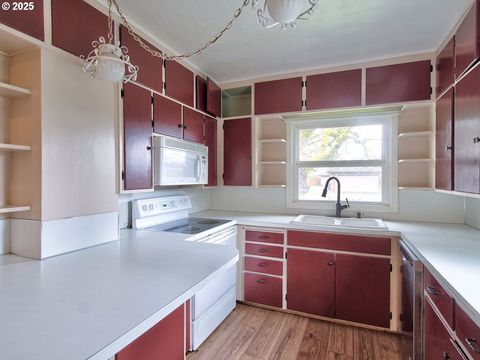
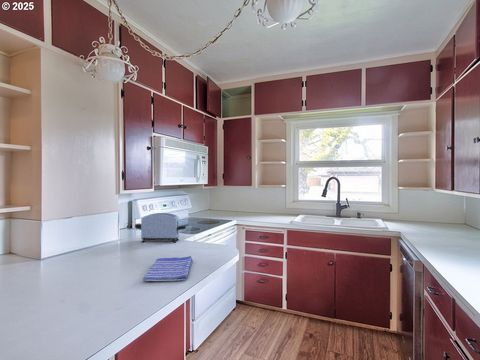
+ toaster [134,212,187,244]
+ dish towel [142,255,194,282]
